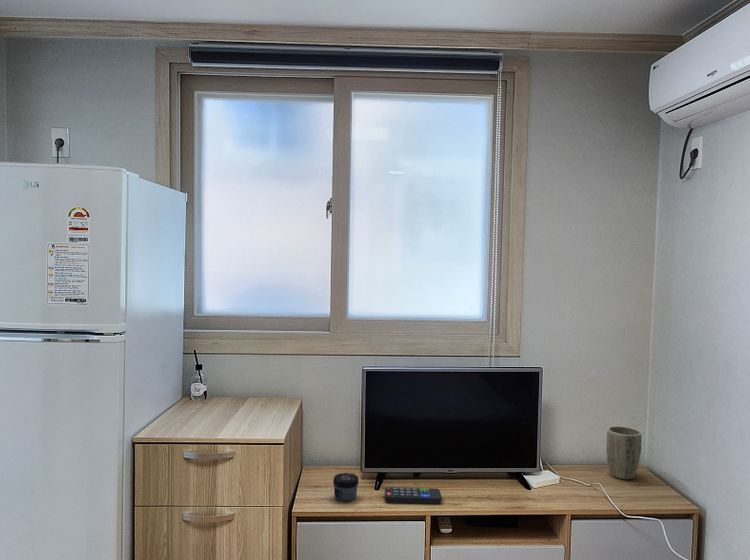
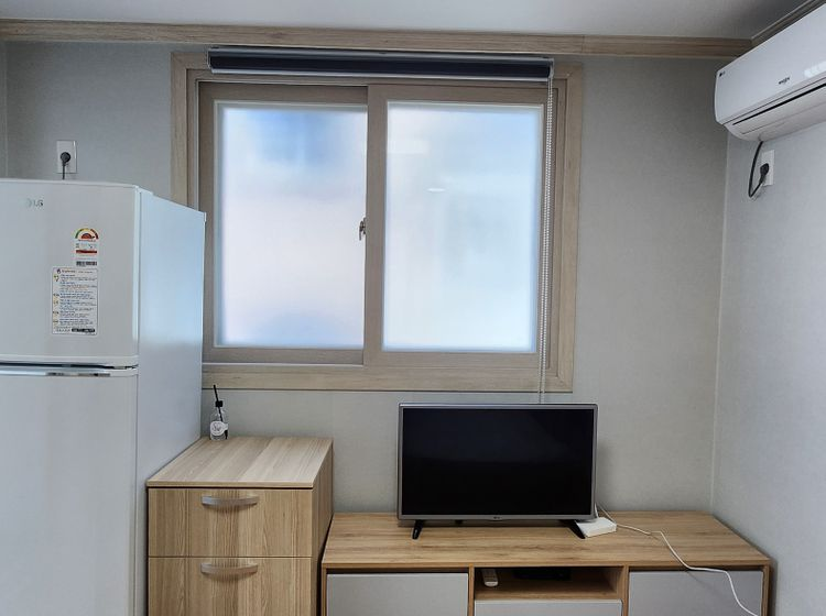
- plant pot [606,425,642,481]
- jar [332,472,360,502]
- remote control [384,486,442,505]
